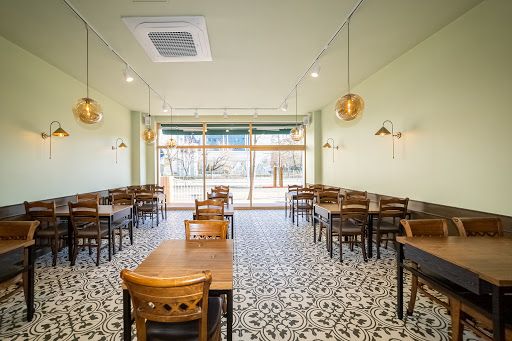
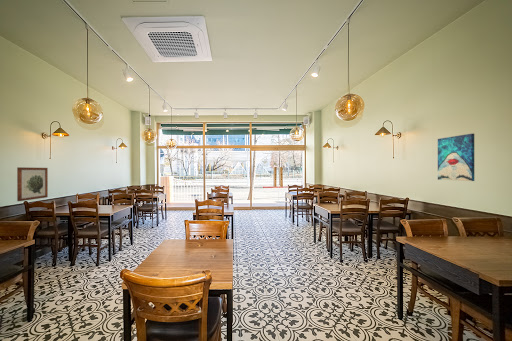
+ wall art [437,133,475,182]
+ wall art [16,166,49,202]
